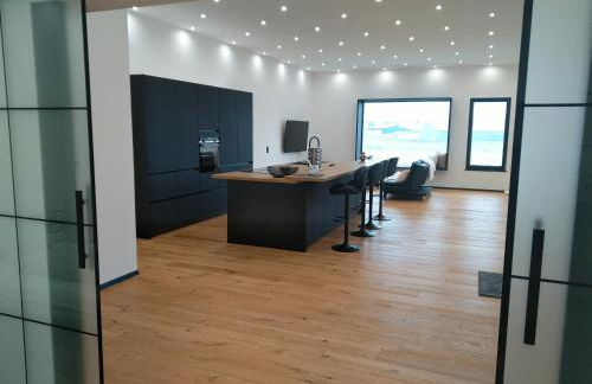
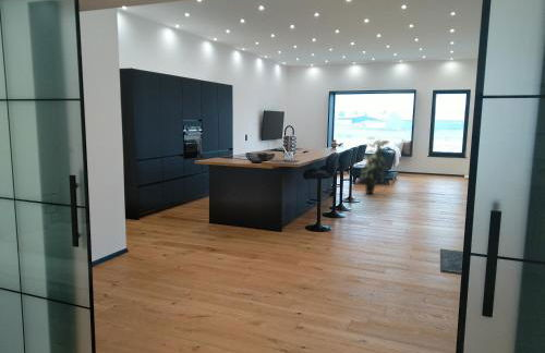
+ indoor plant [359,136,390,195]
